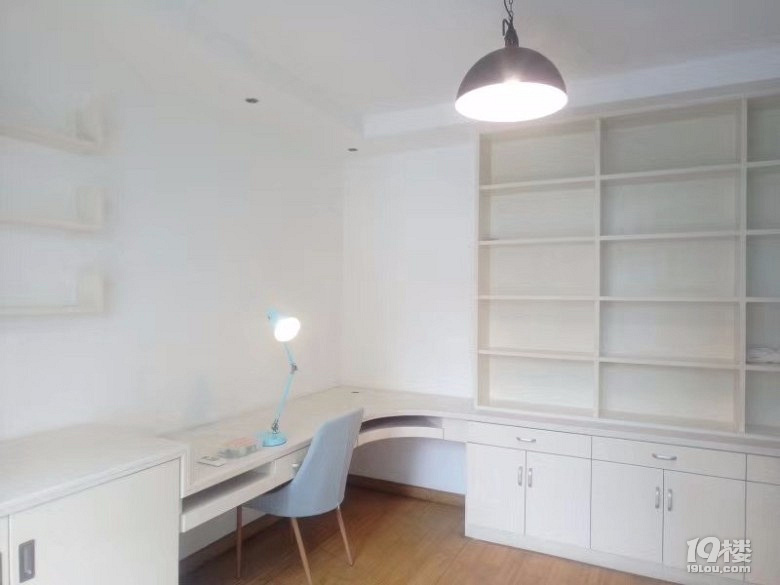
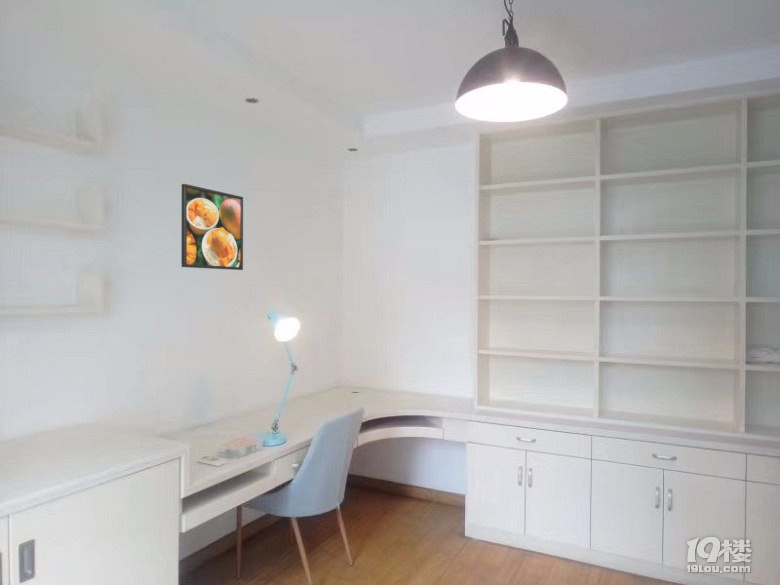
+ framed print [180,183,244,271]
